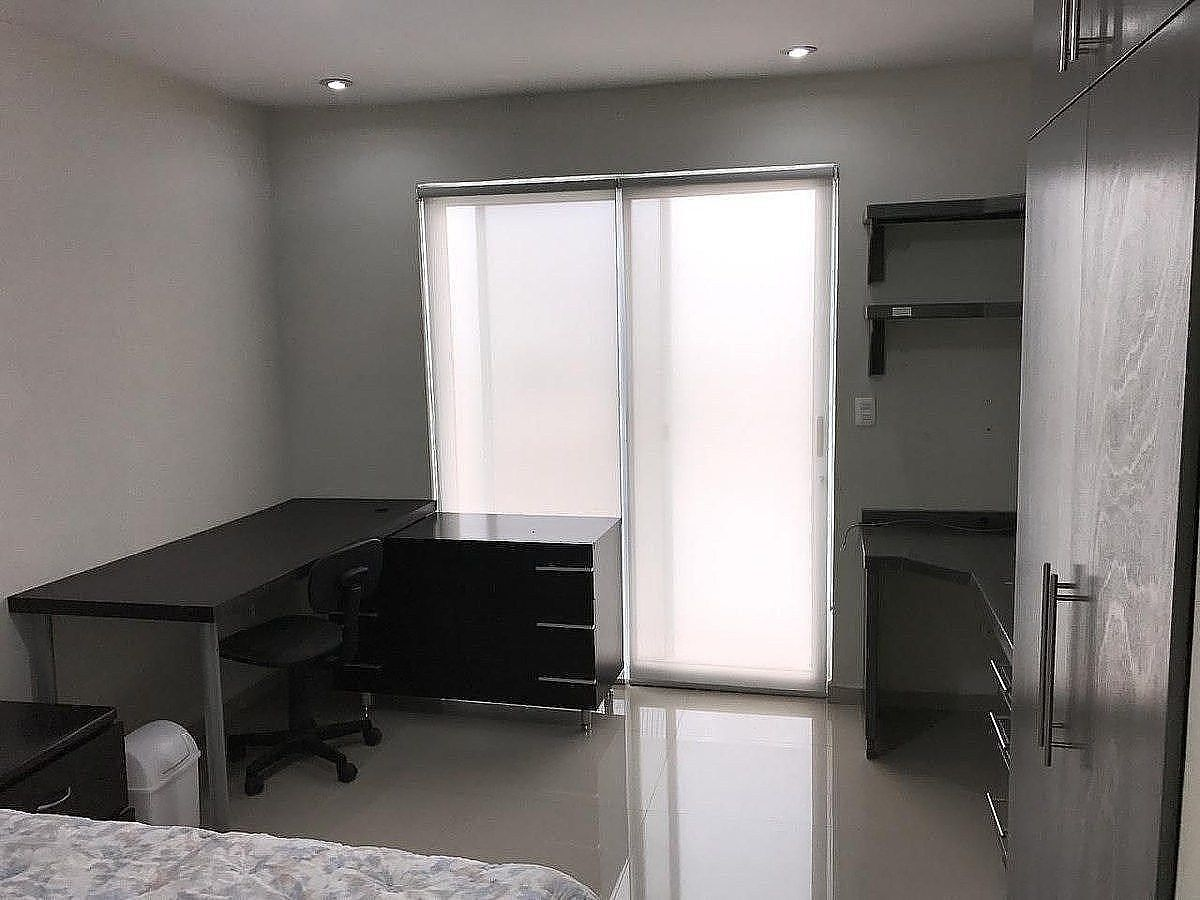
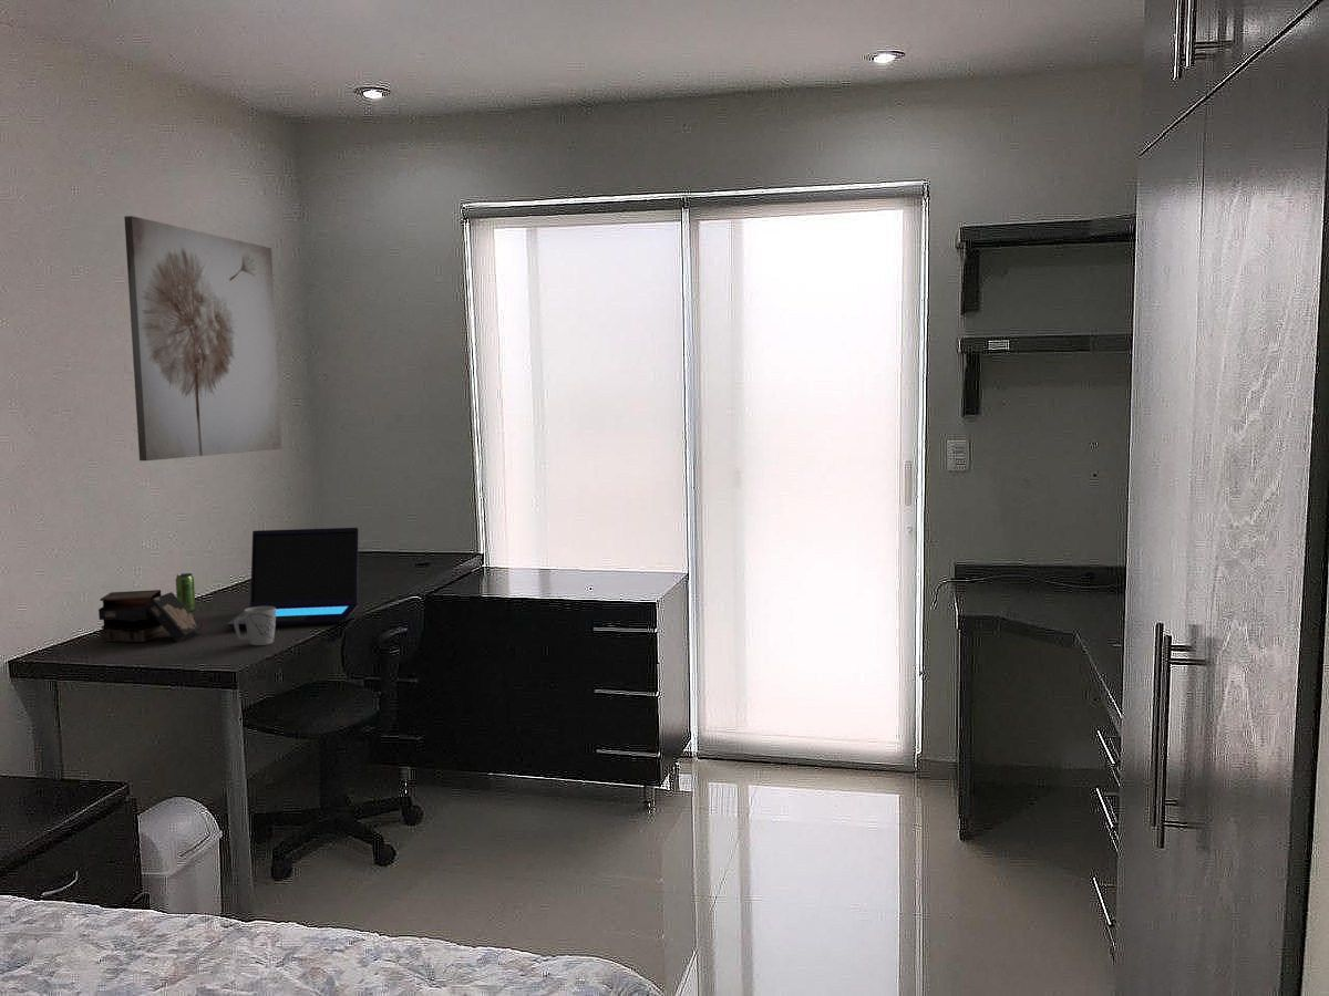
+ wall art [123,215,282,461]
+ book [97,589,204,643]
+ laptop [225,527,359,629]
+ mug [234,606,277,646]
+ beverage can [175,572,196,612]
